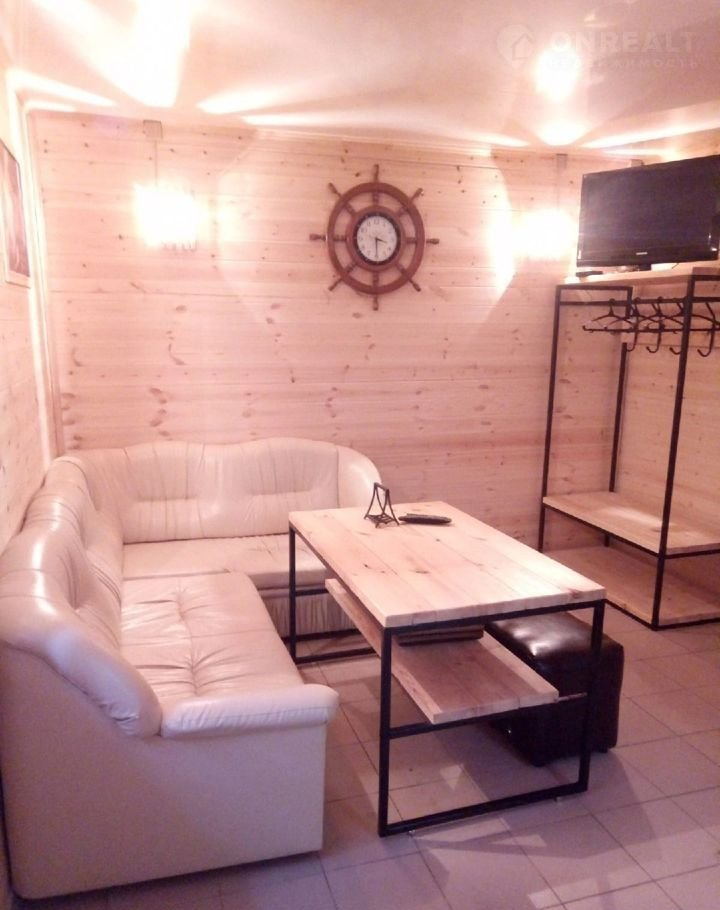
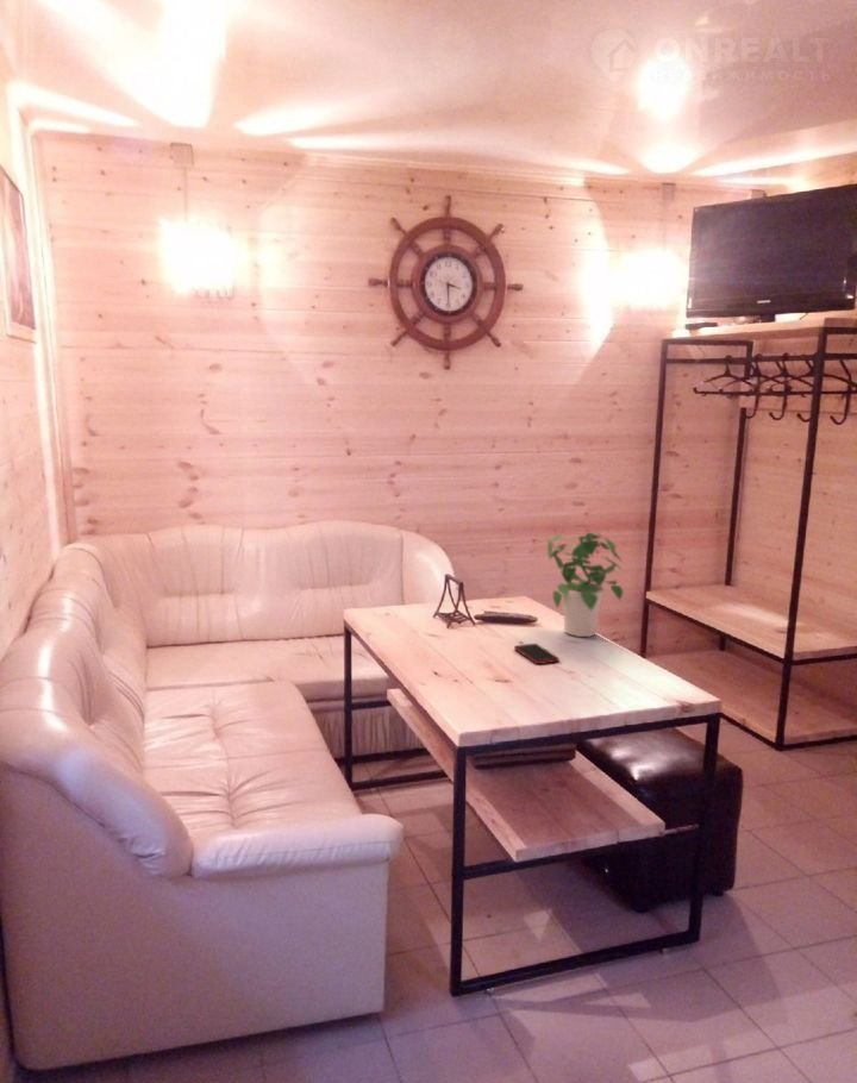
+ cell phone [513,643,561,665]
+ potted plant [544,532,624,638]
